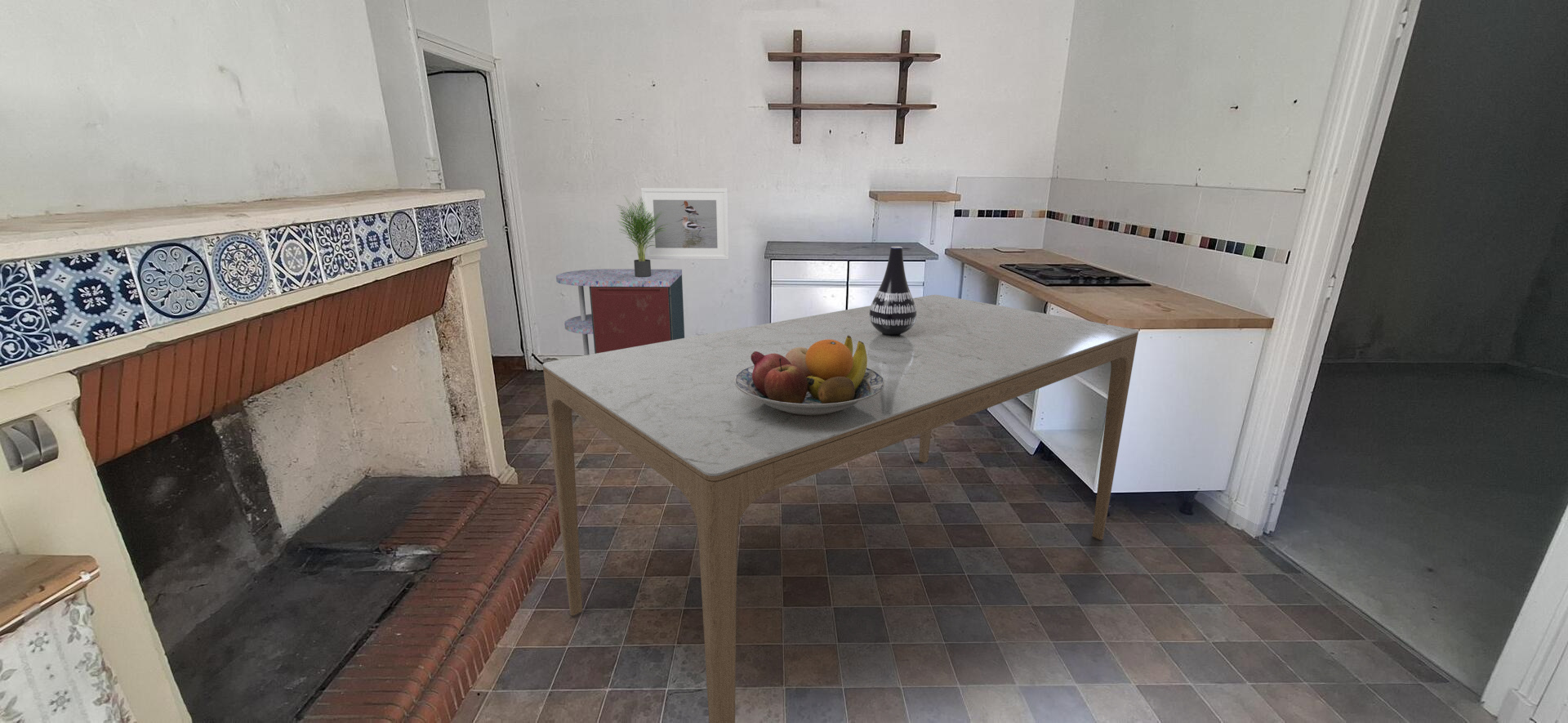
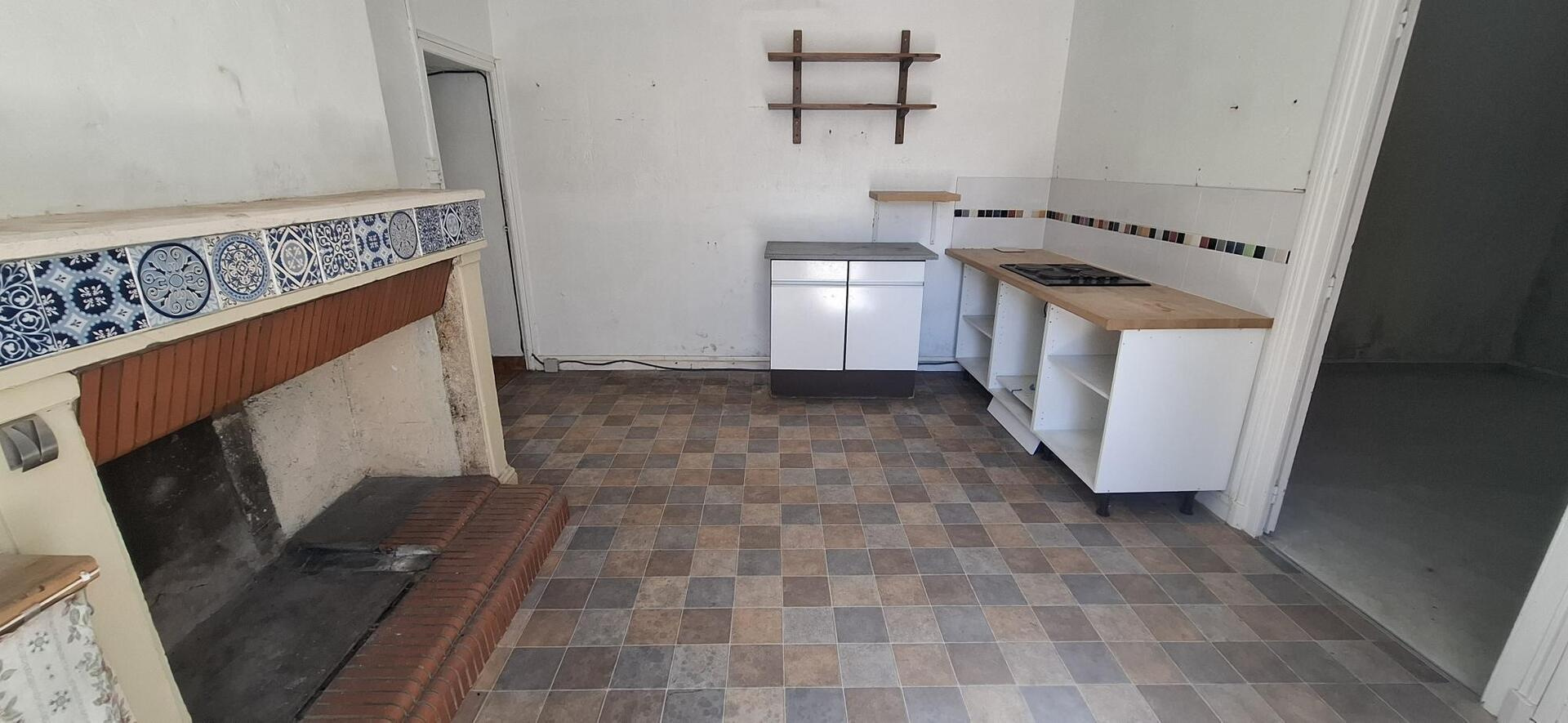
- potted plant [615,195,669,277]
- dining table [542,294,1139,723]
- vase [869,246,916,336]
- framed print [640,187,730,261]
- fruit bowl [734,335,884,416]
- storage cabinet [555,268,685,355]
